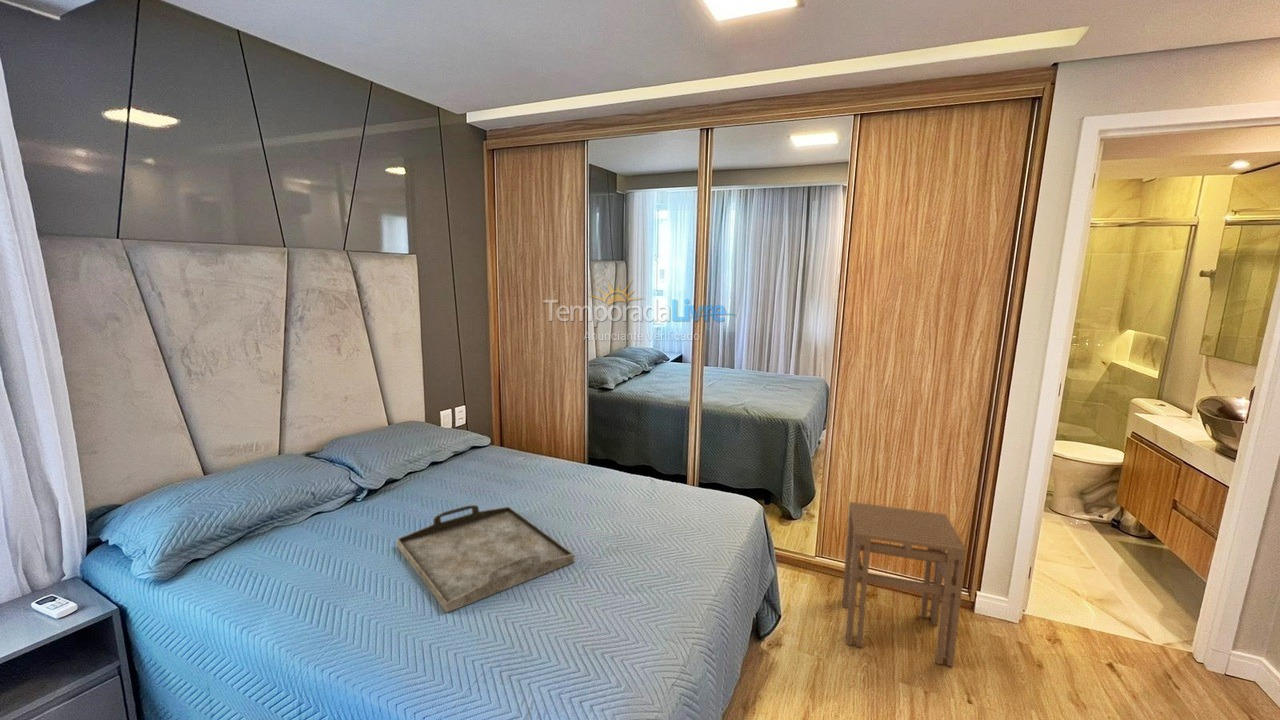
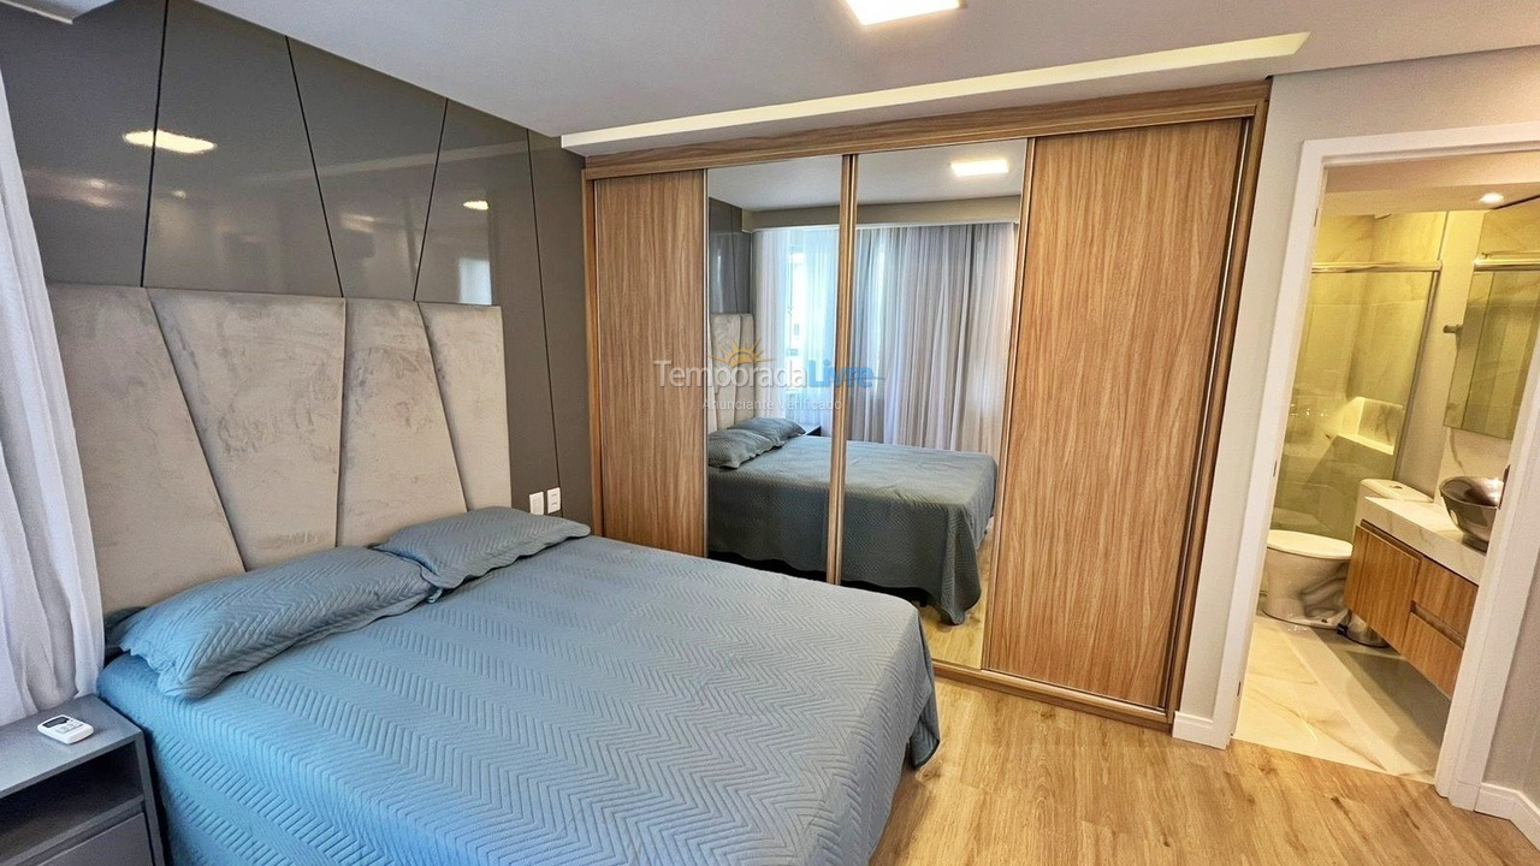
- serving tray [396,504,575,614]
- stool [841,501,967,668]
